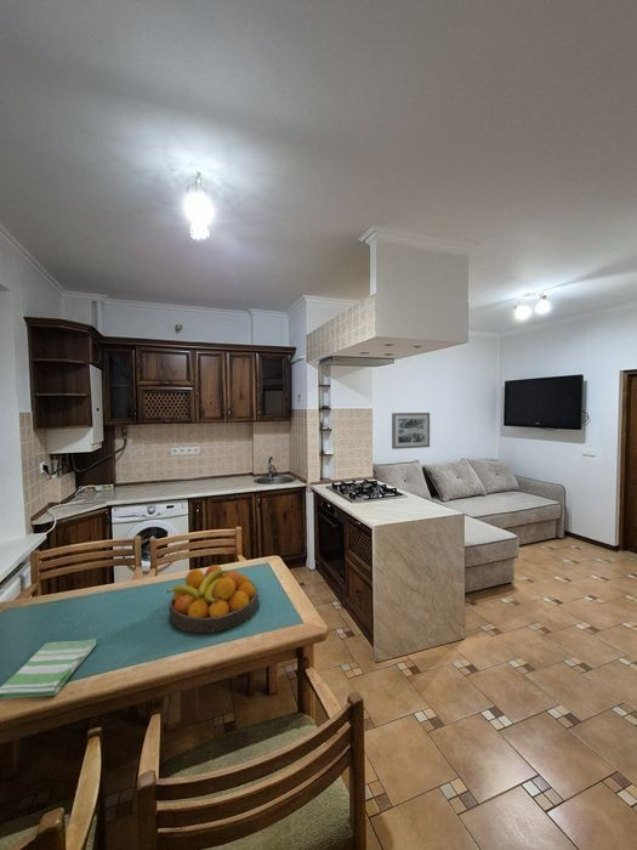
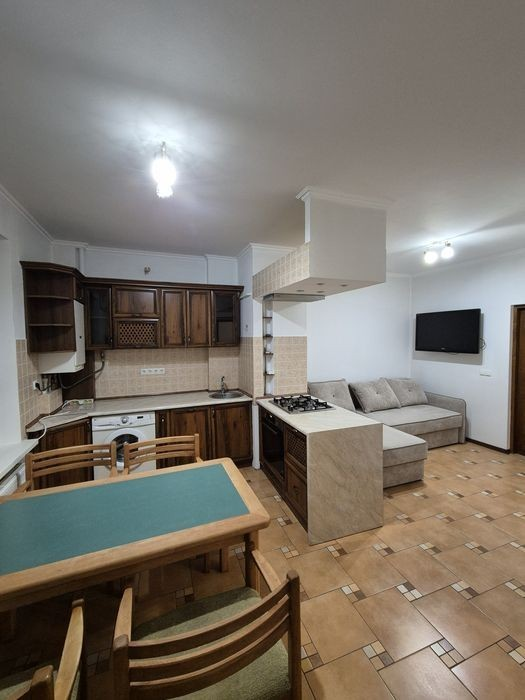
- dish towel [0,638,98,699]
- wall art [391,412,431,450]
- fruit bowl [165,563,260,634]
